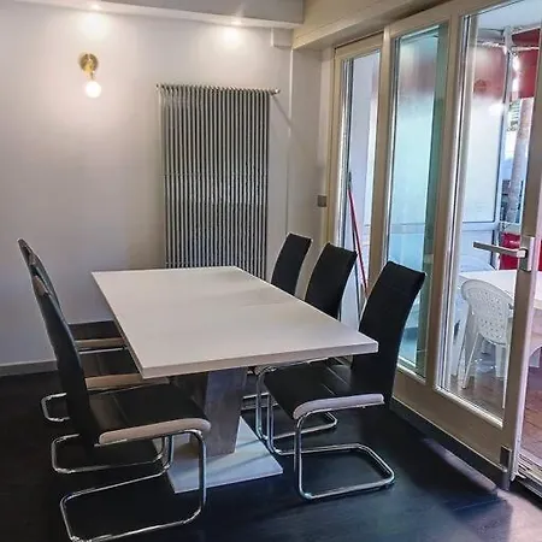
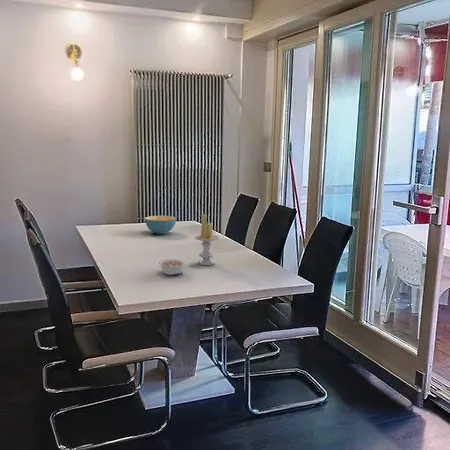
+ legume [158,258,186,276]
+ cereal bowl [144,215,177,235]
+ candle [193,213,220,266]
